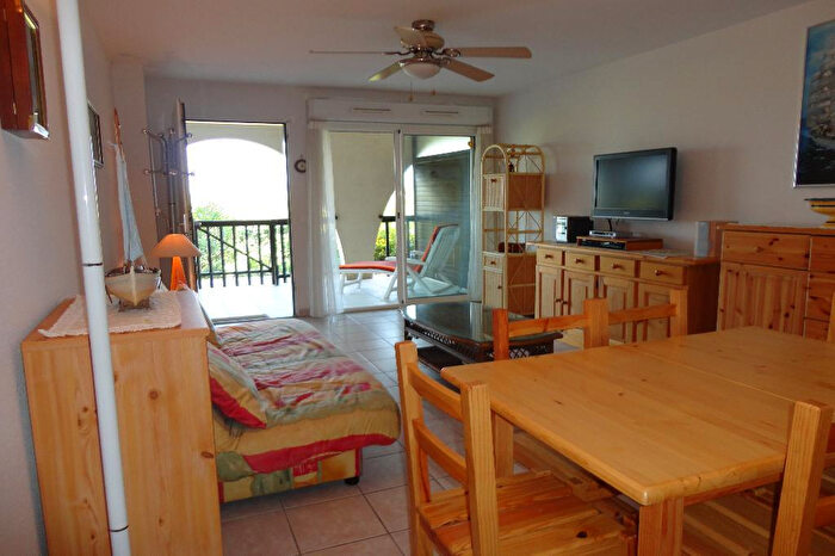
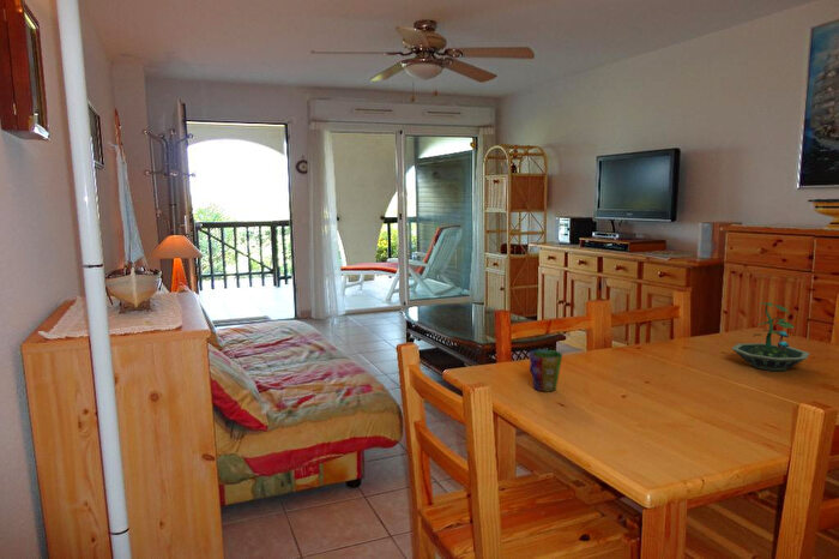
+ cup [527,349,563,392]
+ terrarium [730,301,811,372]
